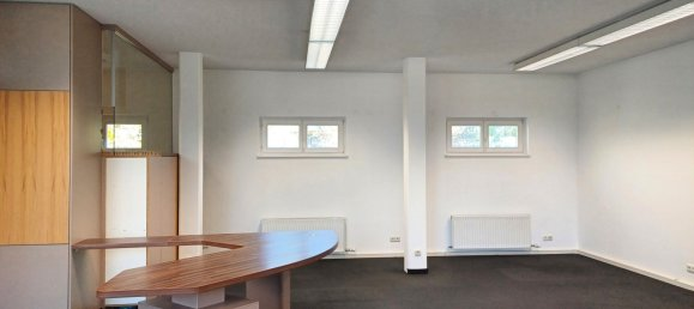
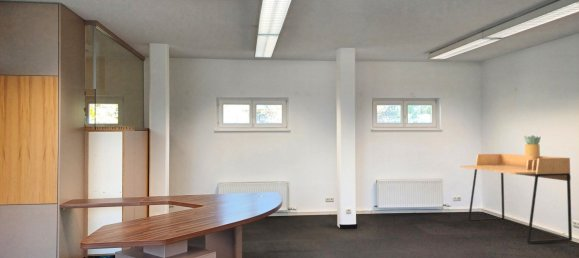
+ potted plant [523,134,542,157]
+ desk [459,153,573,244]
